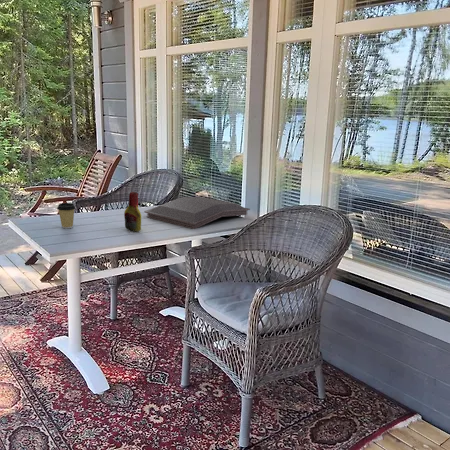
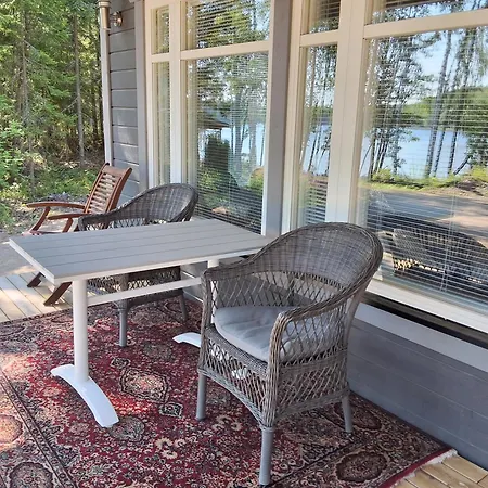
- bottle [123,191,142,233]
- serving tray [144,196,251,230]
- coffee cup [56,202,76,230]
